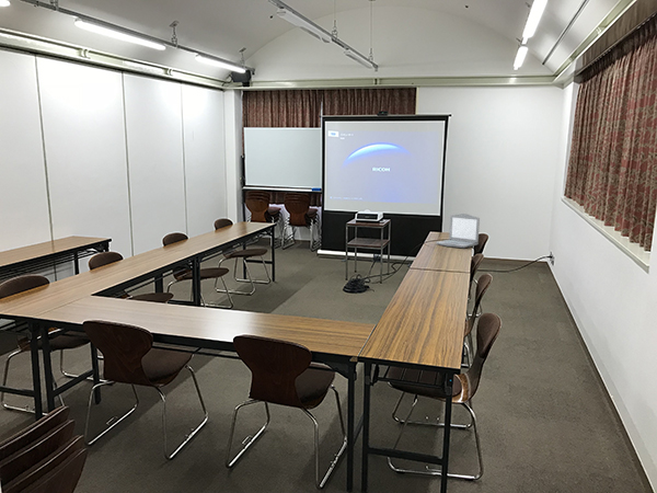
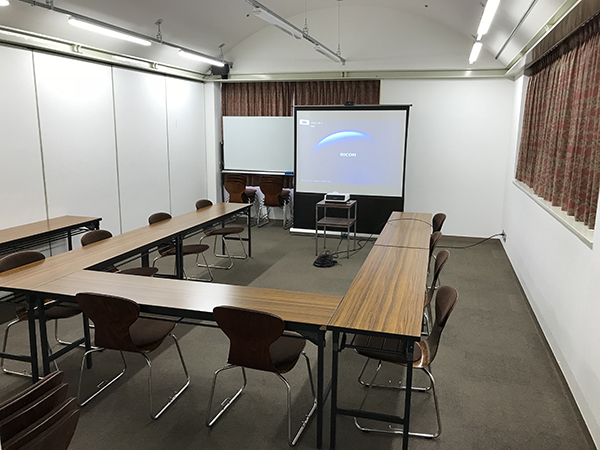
- laptop [435,213,481,249]
